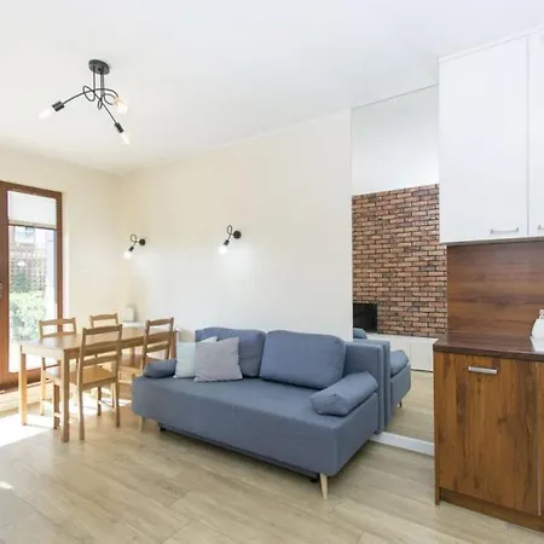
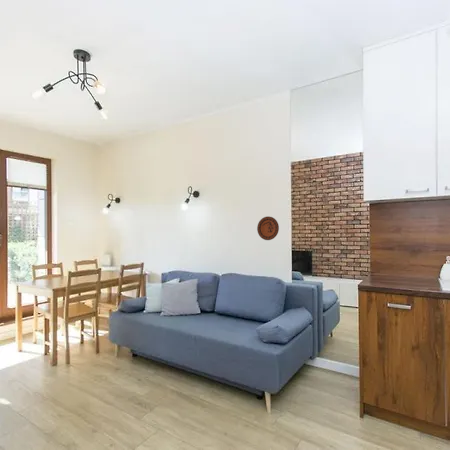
+ decorative plate [256,216,280,241]
